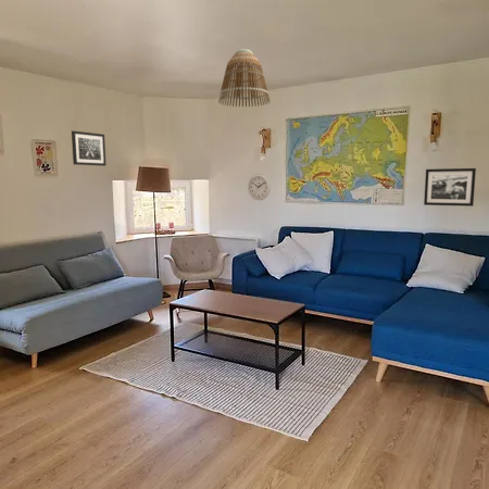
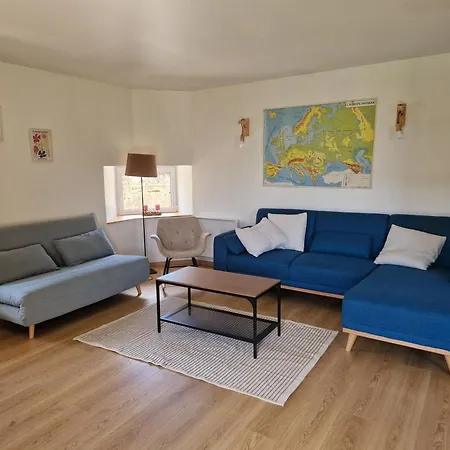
- lamp shade [217,48,272,108]
- picture frame [423,167,477,208]
- wall clock [247,173,272,201]
- wall art [71,129,106,167]
